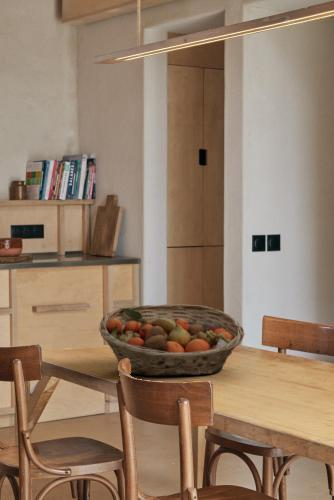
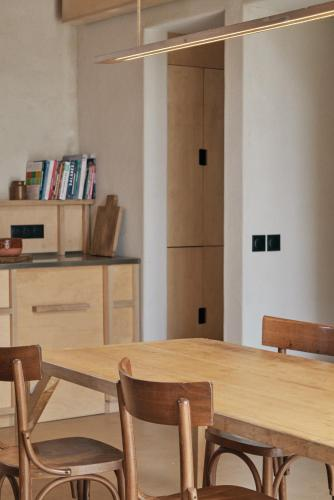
- fruit basket [98,303,245,377]
